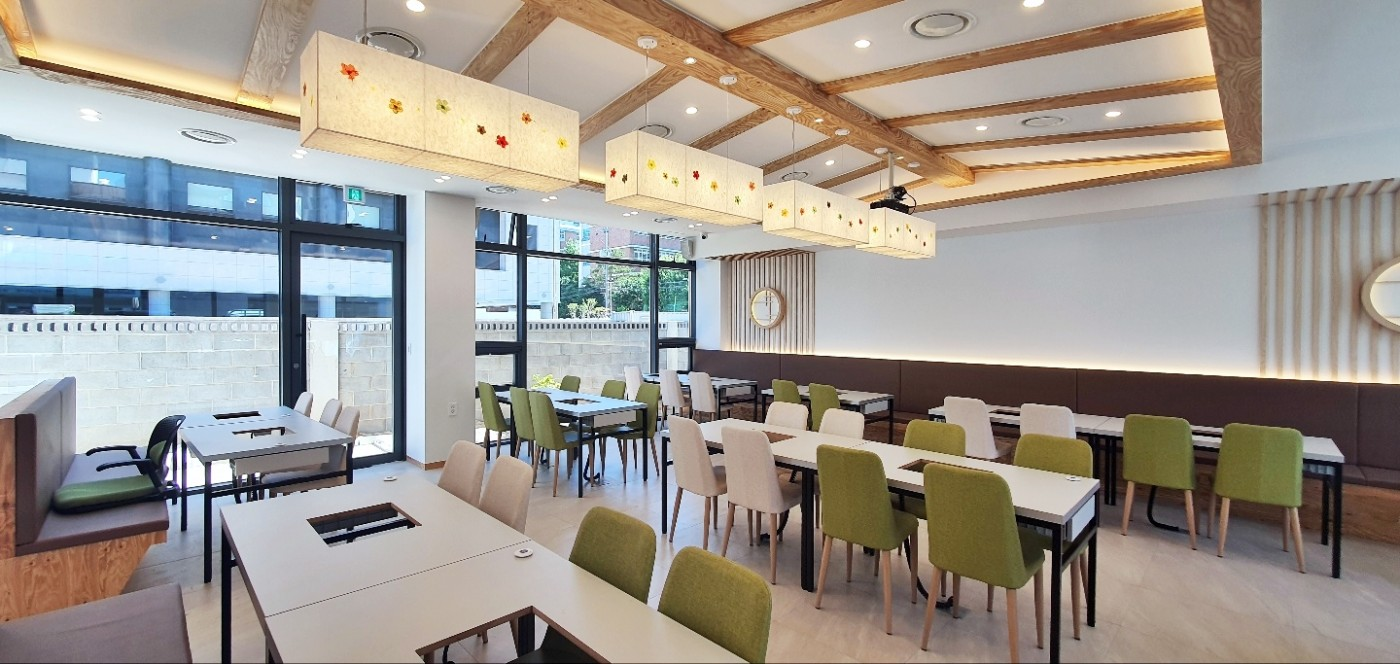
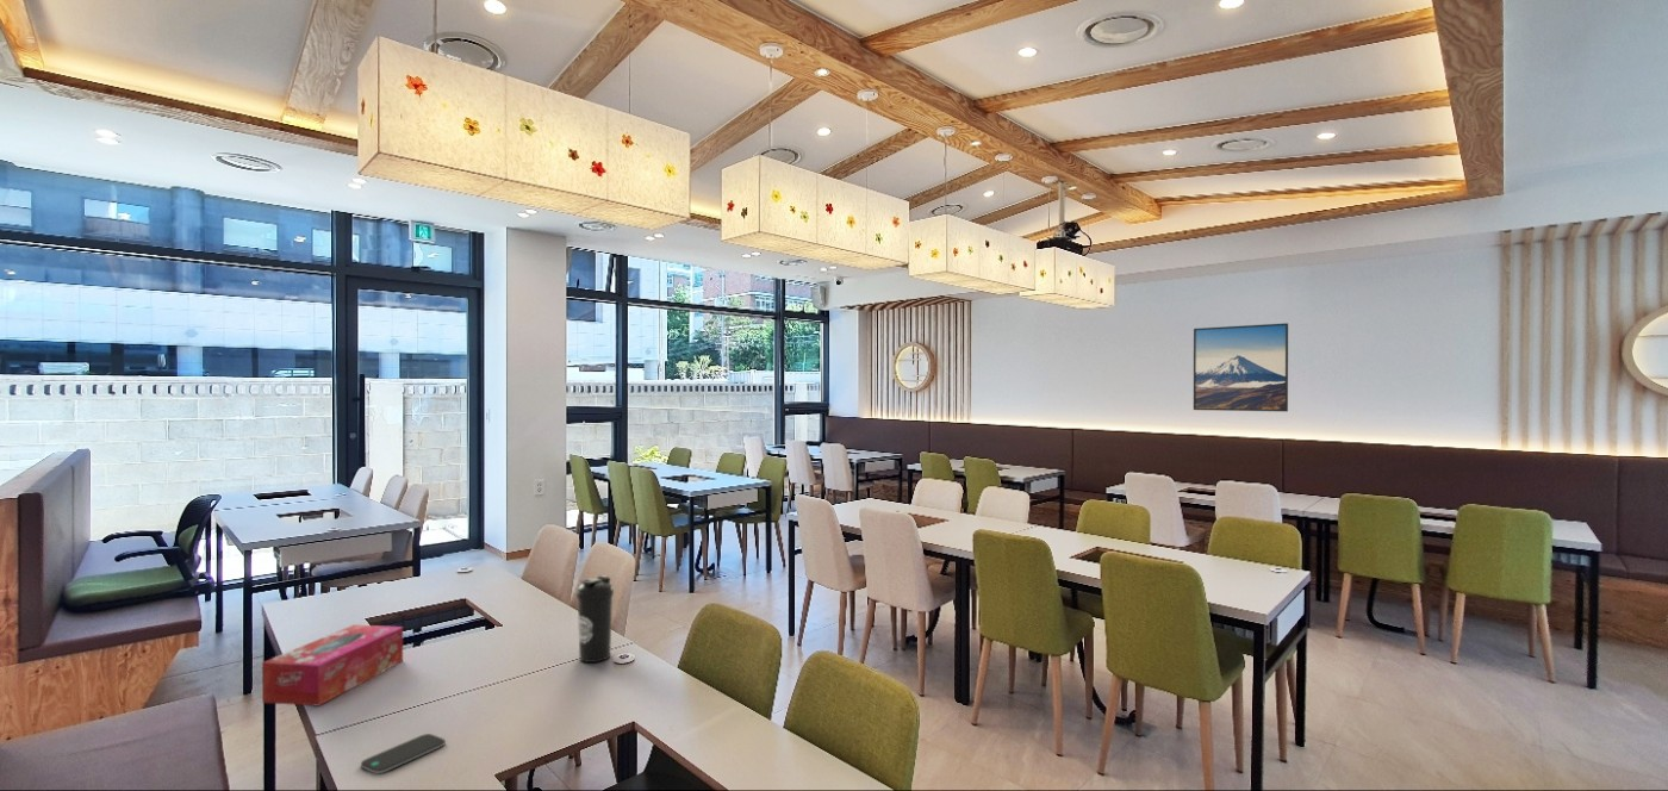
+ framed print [1193,322,1289,412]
+ water bottle [575,574,615,664]
+ tissue box [261,623,404,708]
+ smartphone [360,733,447,776]
